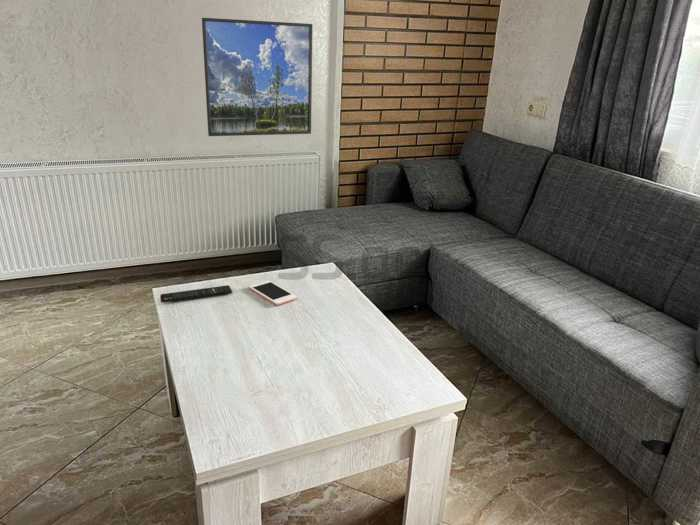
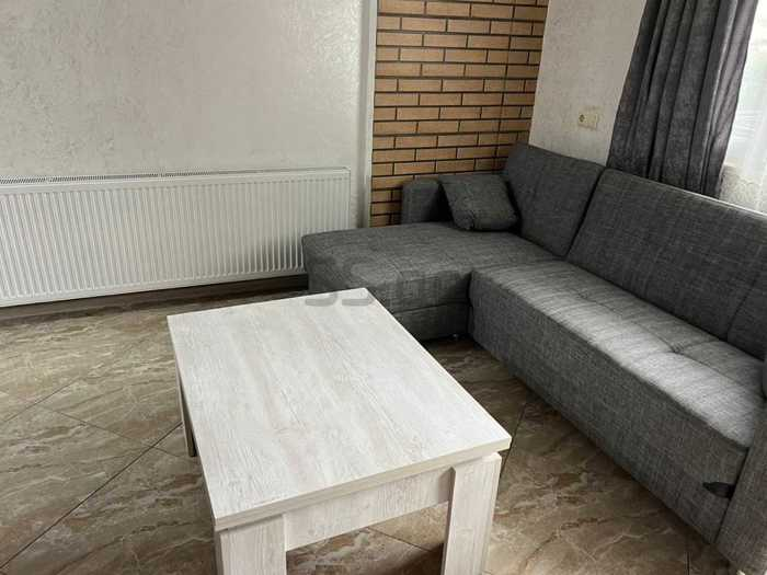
- remote control [159,284,233,303]
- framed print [201,17,313,137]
- cell phone [248,280,298,306]
